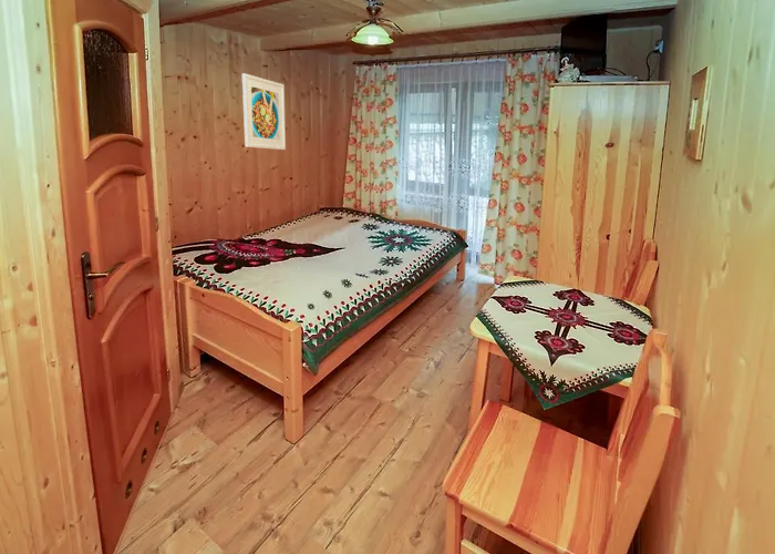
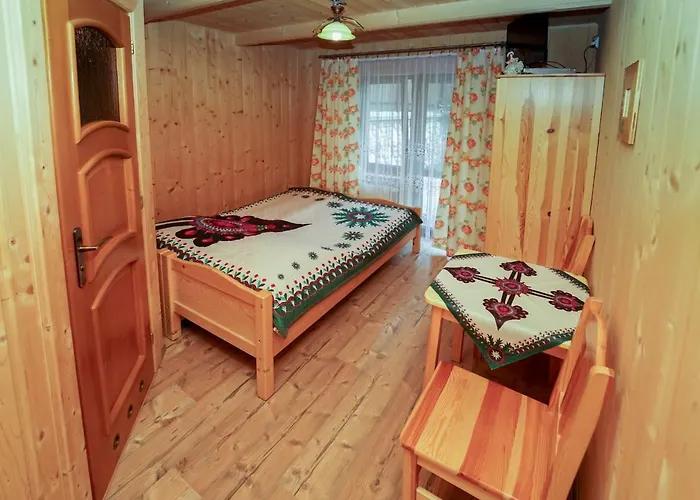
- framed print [241,72,287,151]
